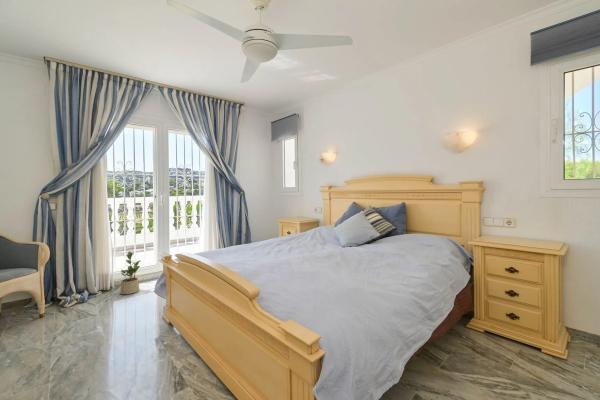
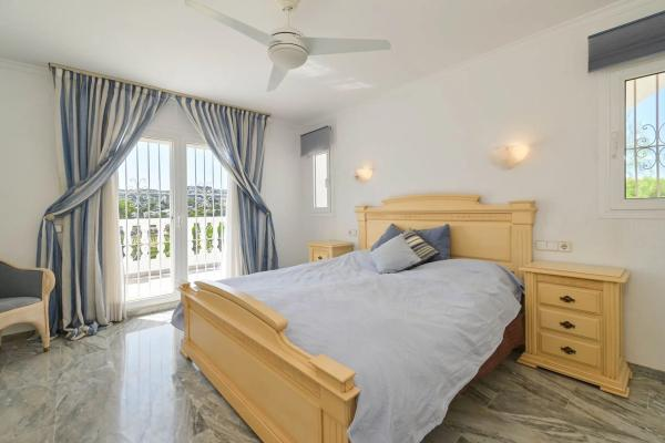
- potted plant [119,251,142,295]
